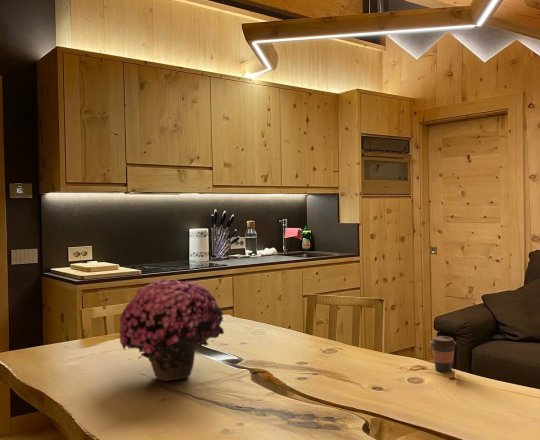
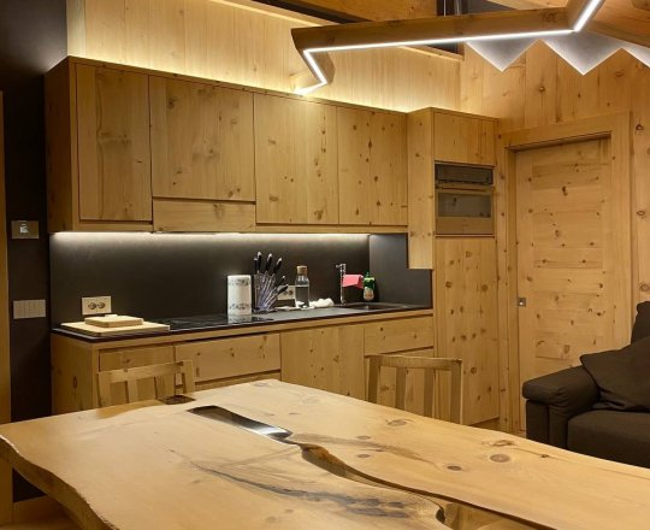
- flower [118,278,225,382]
- coffee cup [429,335,458,373]
